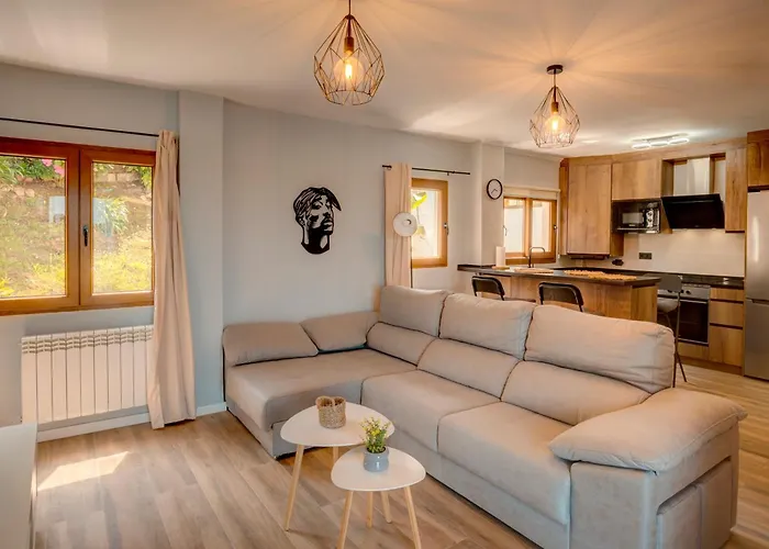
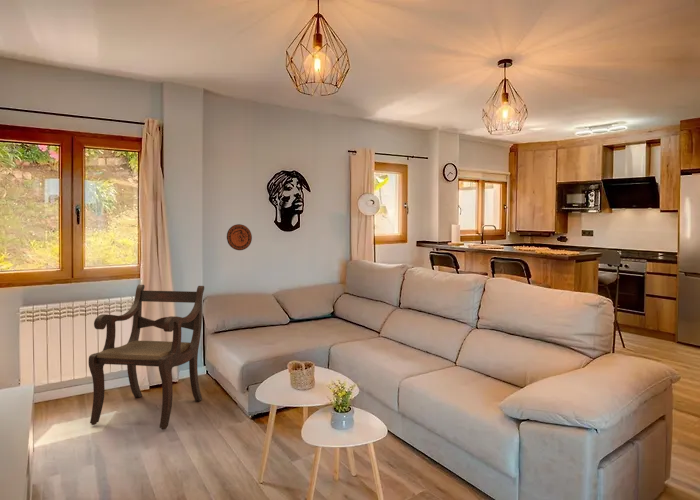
+ armchair [88,284,205,431]
+ decorative plate [226,223,253,251]
